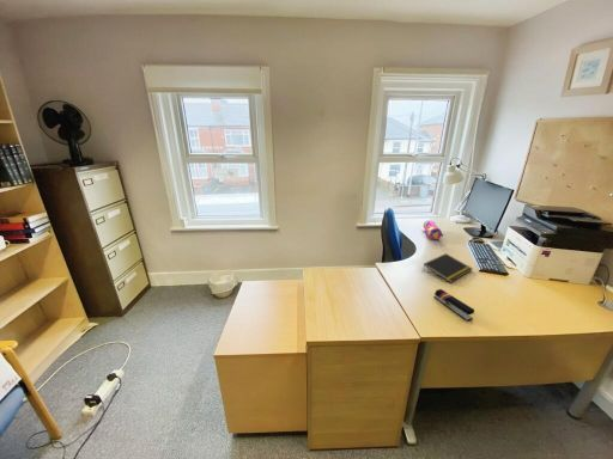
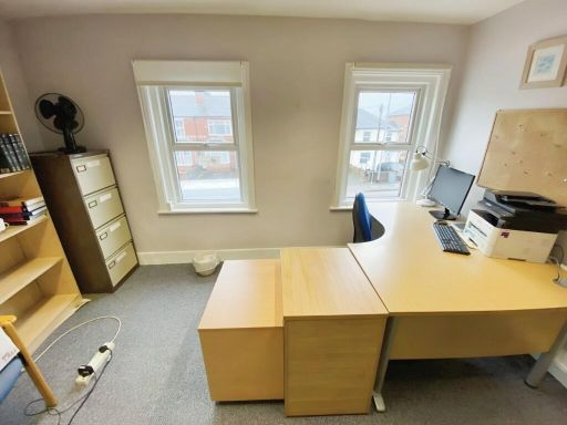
- stapler [432,288,475,323]
- notepad [421,252,473,283]
- pencil case [423,219,444,240]
